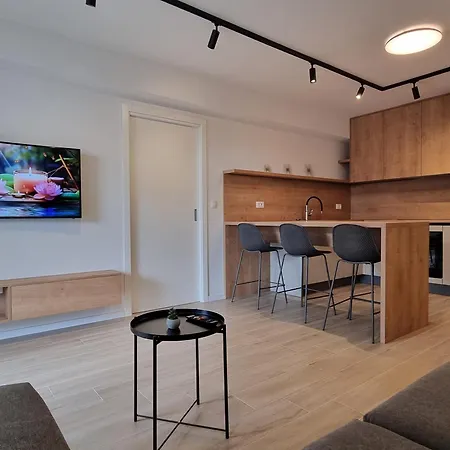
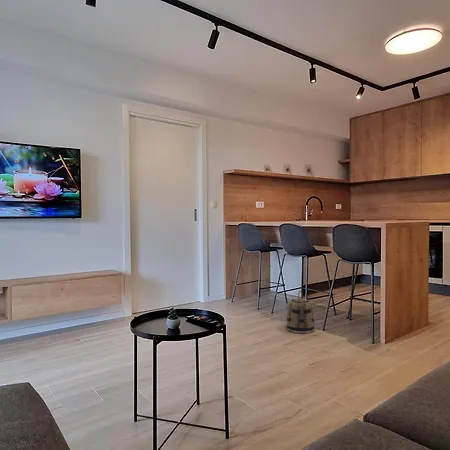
+ basket [285,290,316,334]
